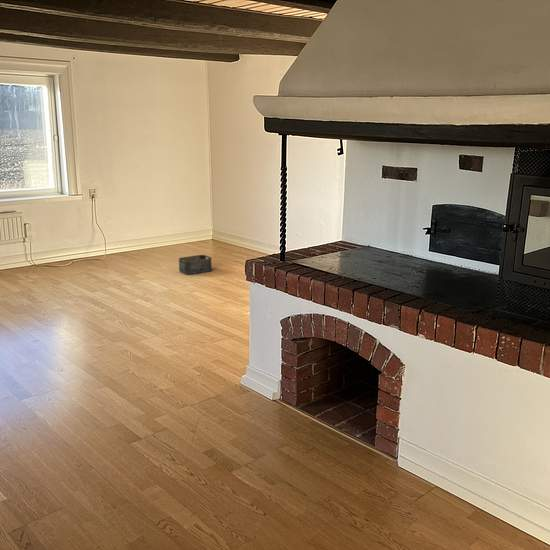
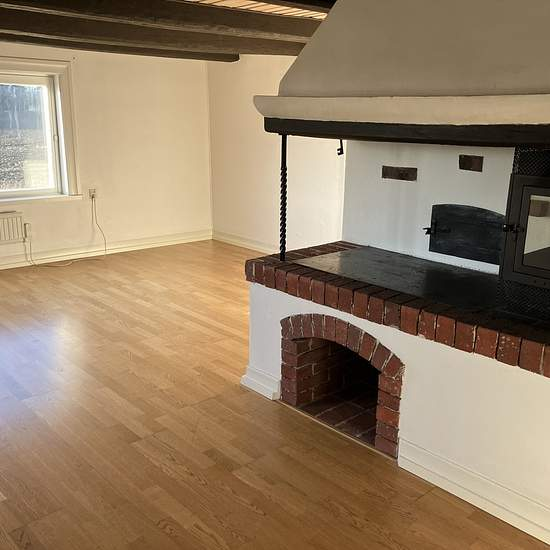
- storage bin [178,254,213,275]
